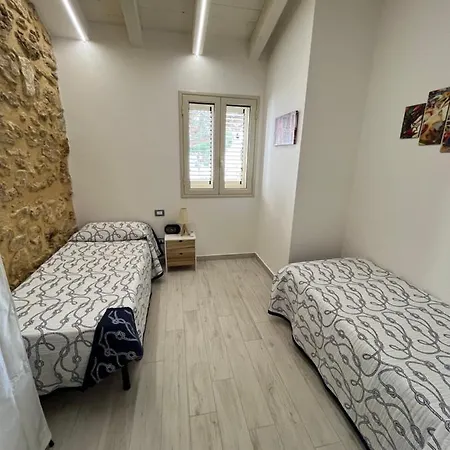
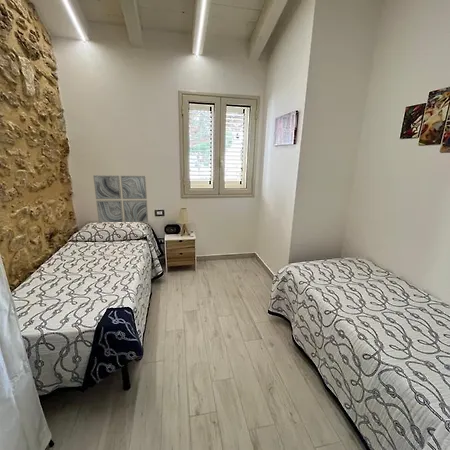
+ wall art [92,174,149,224]
